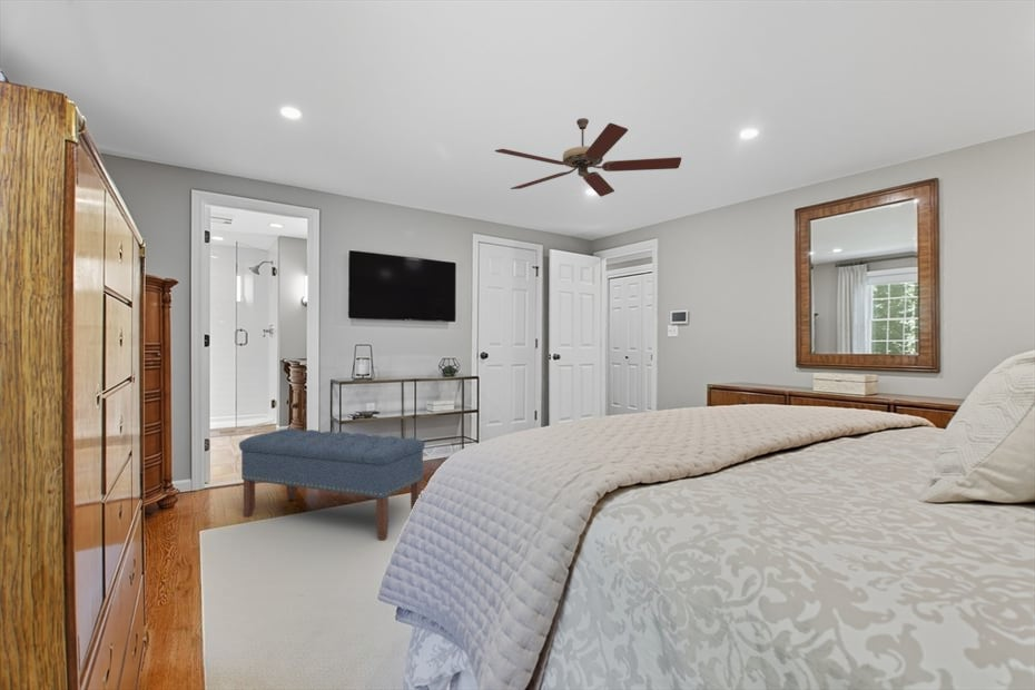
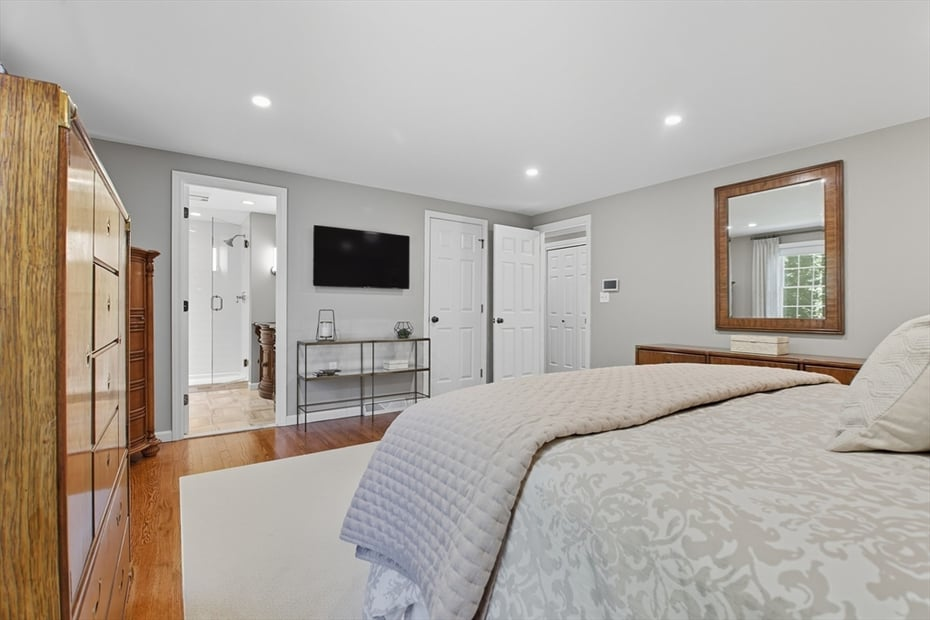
- bench [238,427,426,542]
- ceiling fan [494,117,682,198]
